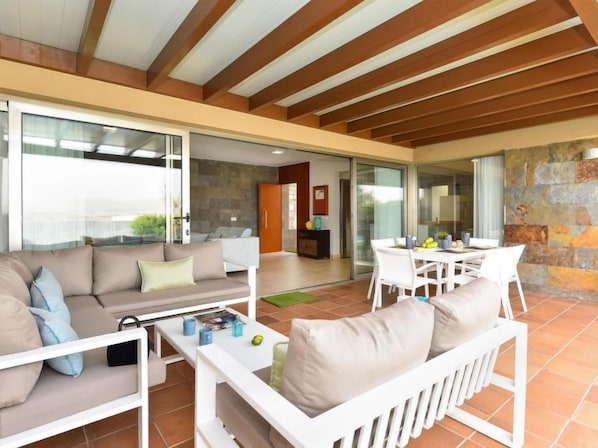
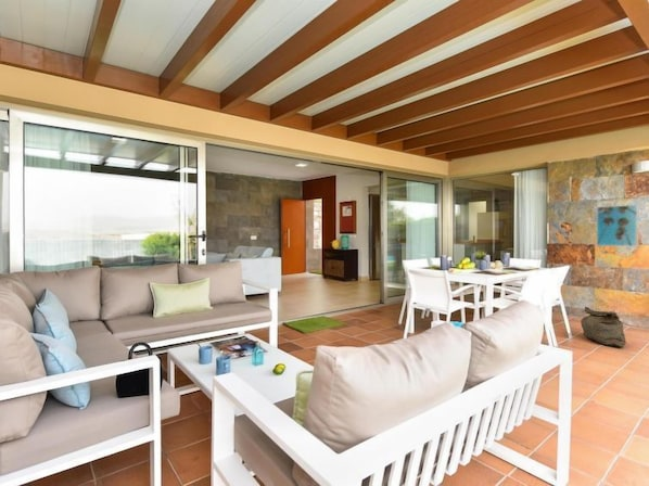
+ bag [580,306,627,348]
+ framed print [596,204,639,247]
